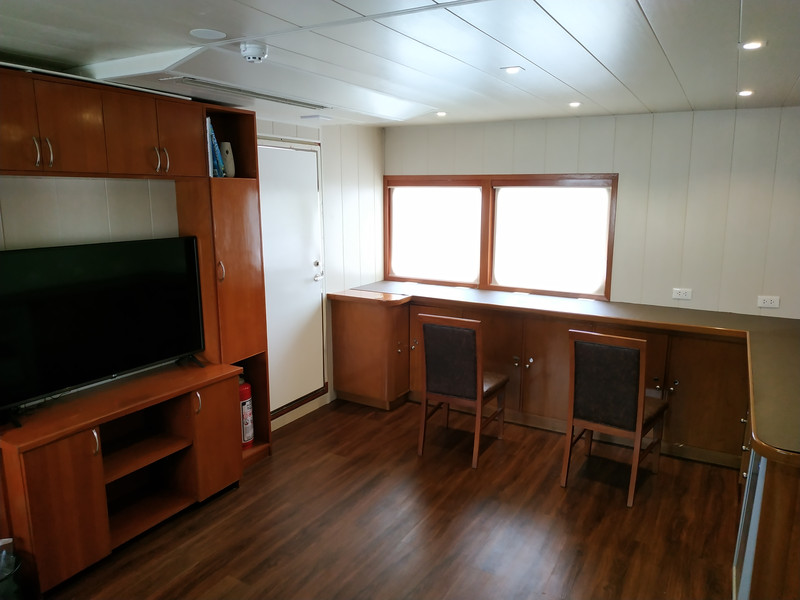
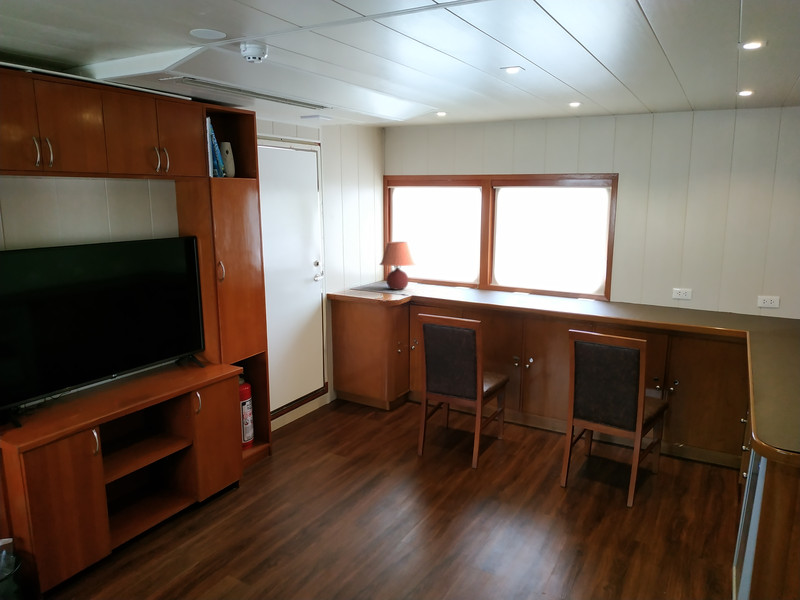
+ table lamp [378,241,416,291]
